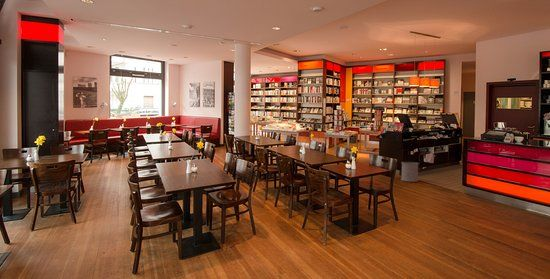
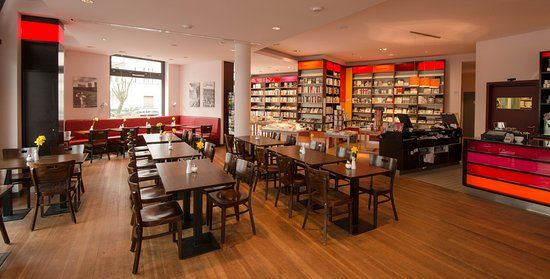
- waste bin [400,161,420,183]
